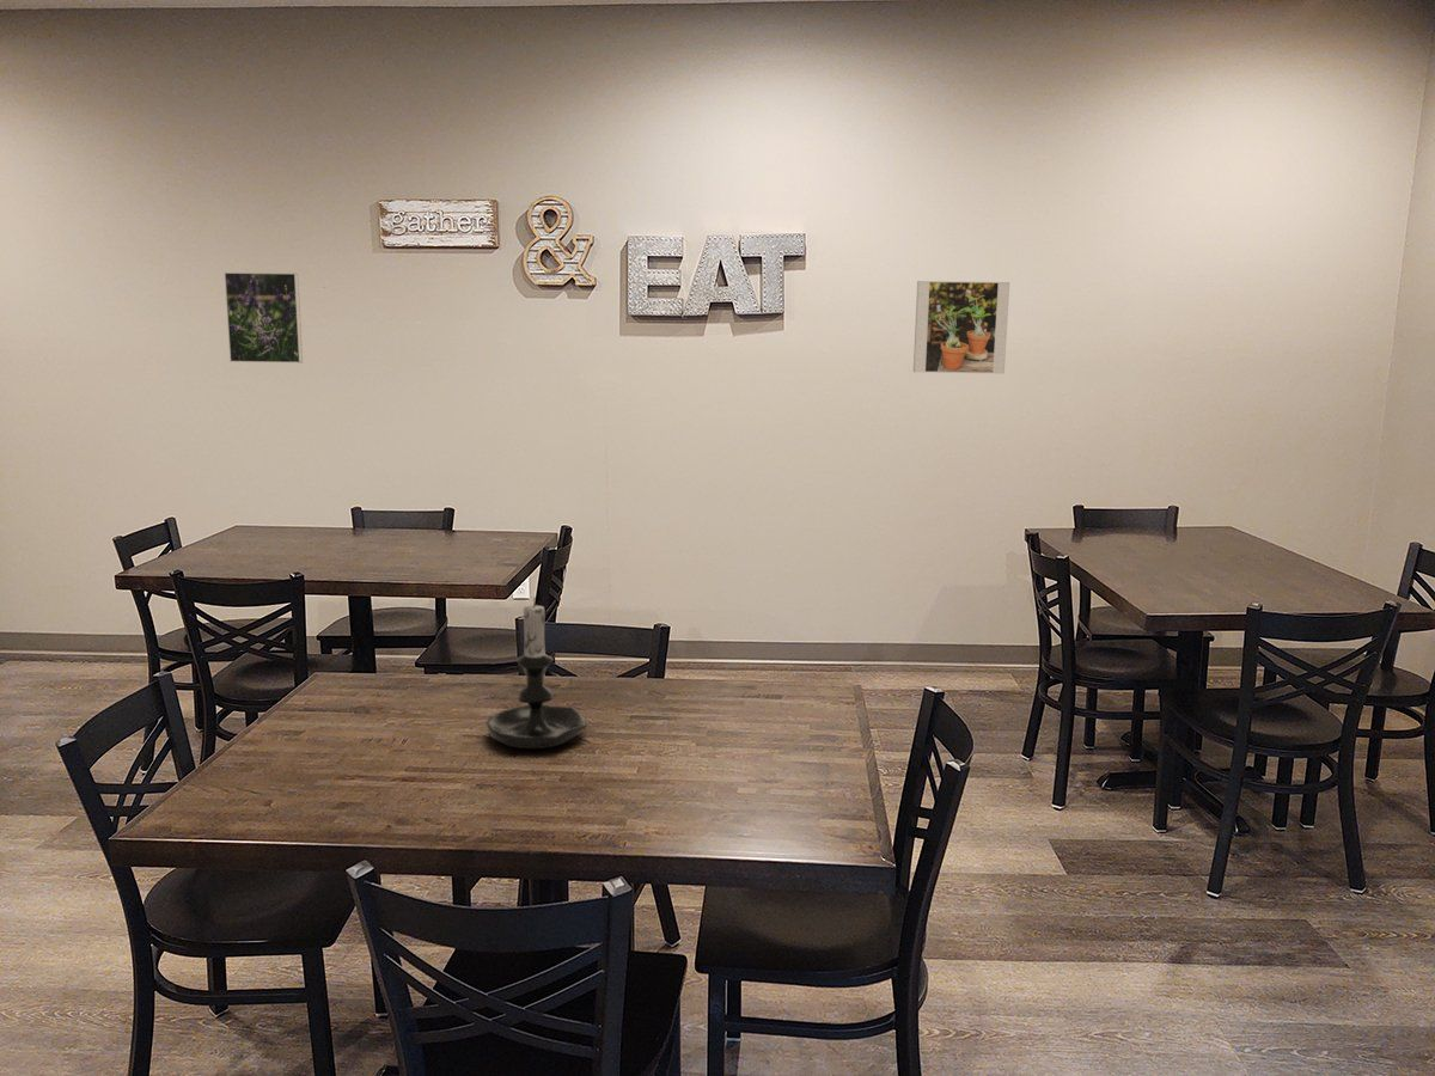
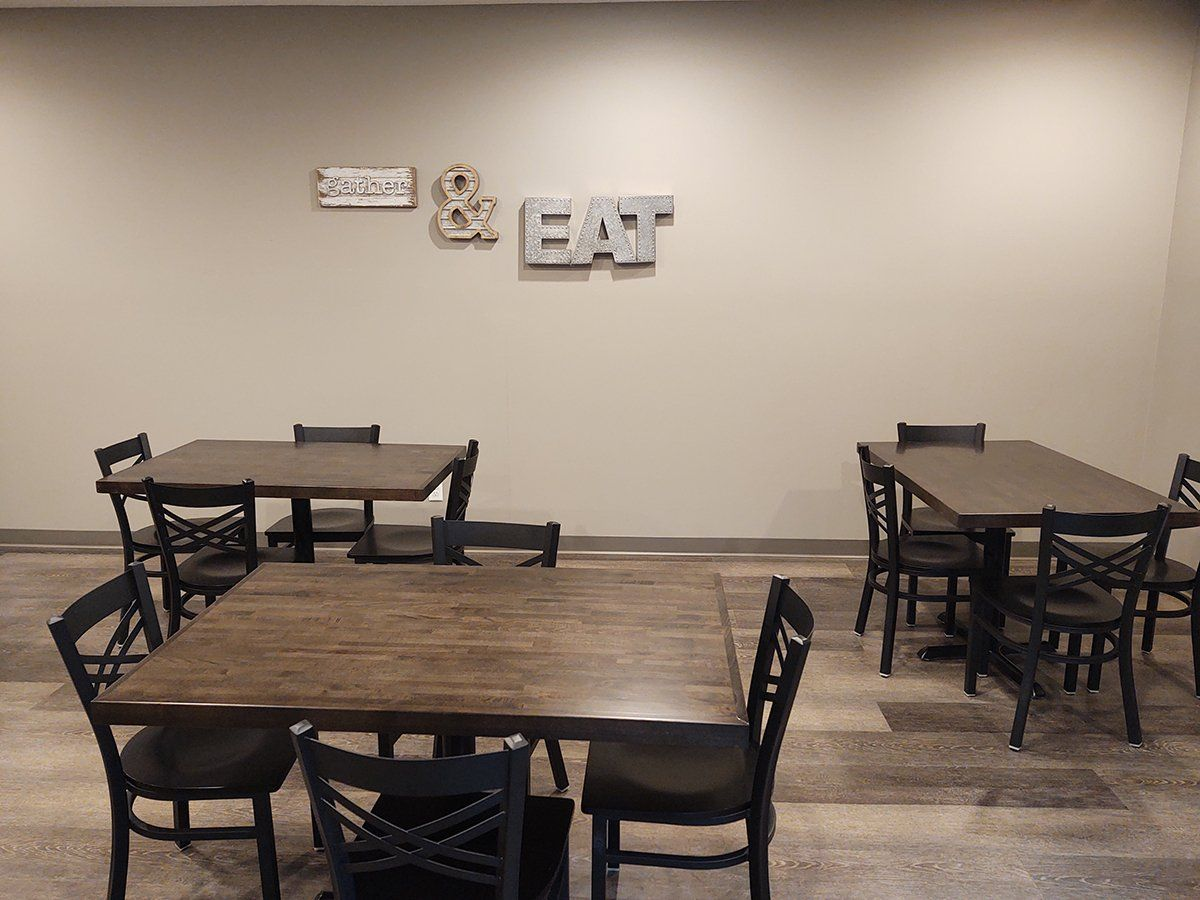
- candle holder [486,595,588,750]
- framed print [912,280,1010,374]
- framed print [224,271,304,365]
